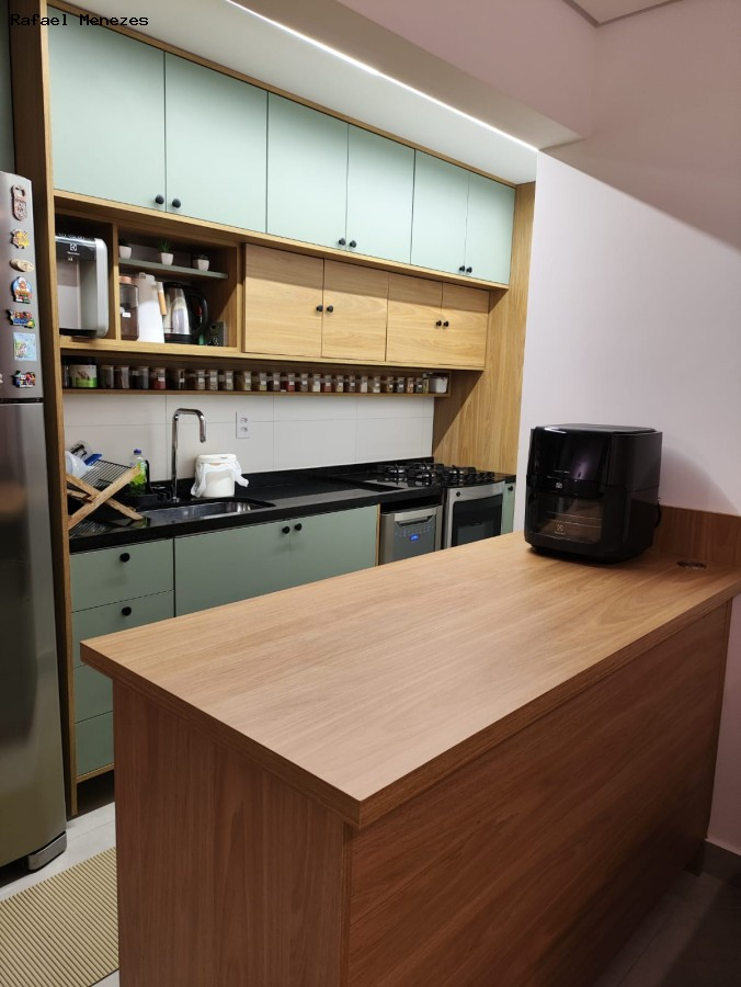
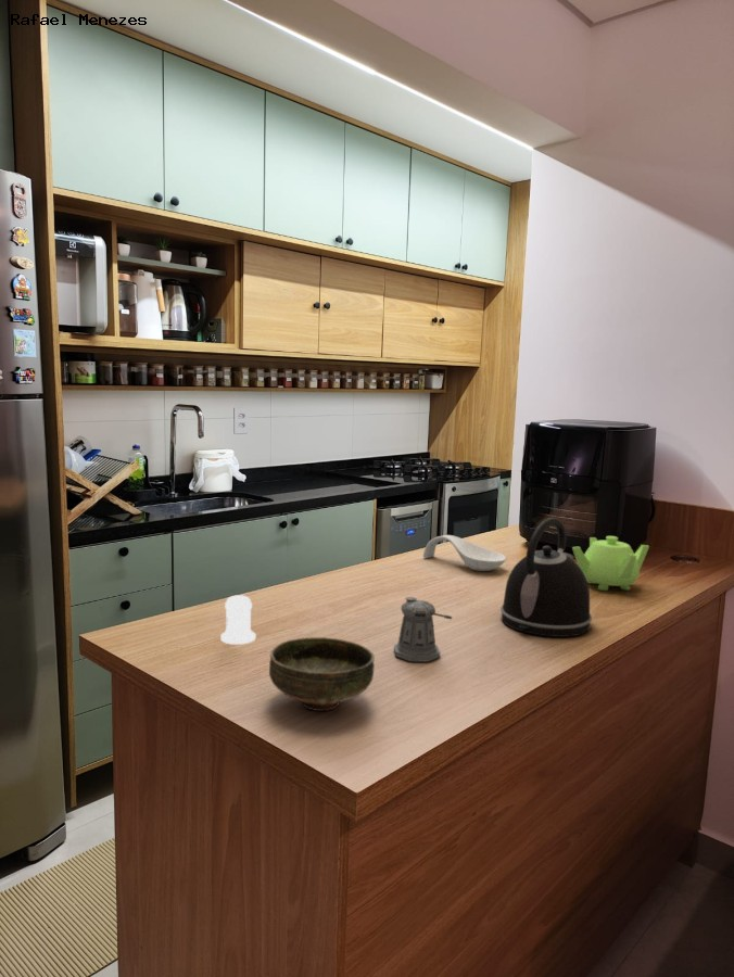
+ bowl [268,636,376,712]
+ teapot [571,535,650,592]
+ spoon rest [422,534,507,572]
+ pepper shaker [393,596,453,662]
+ kettle [499,517,593,638]
+ salt shaker [219,594,257,646]
